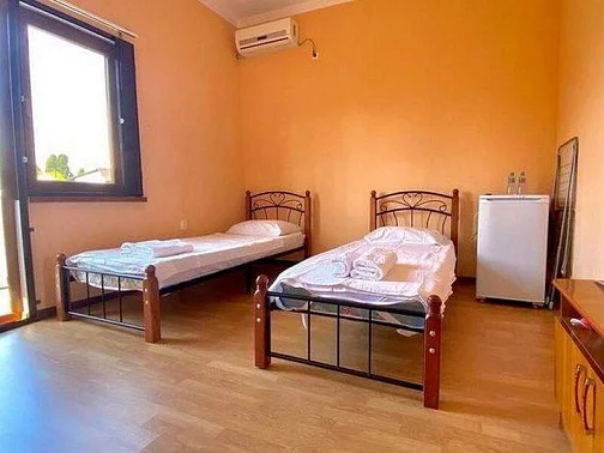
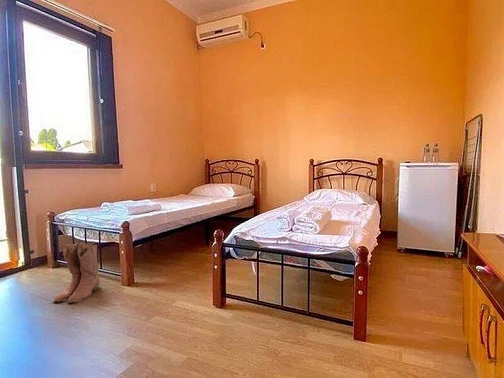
+ boots [52,242,101,304]
